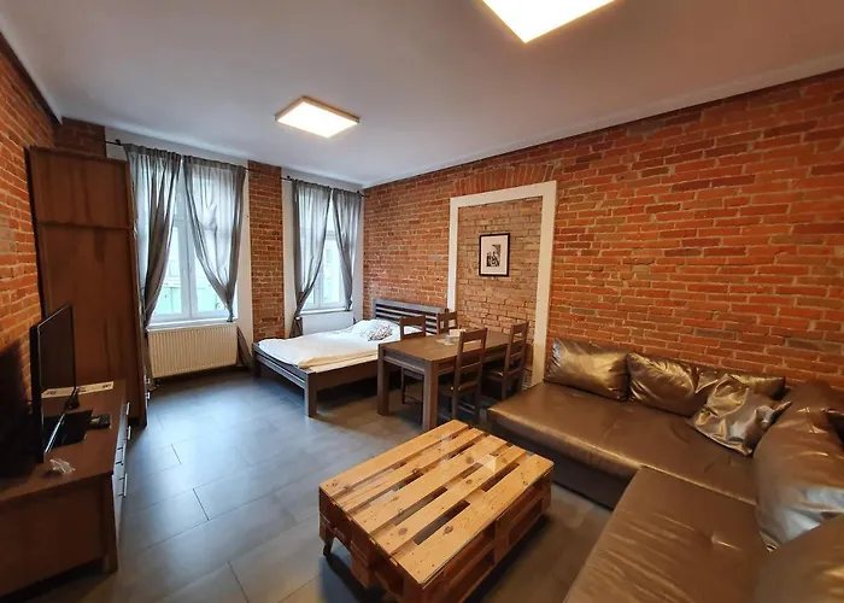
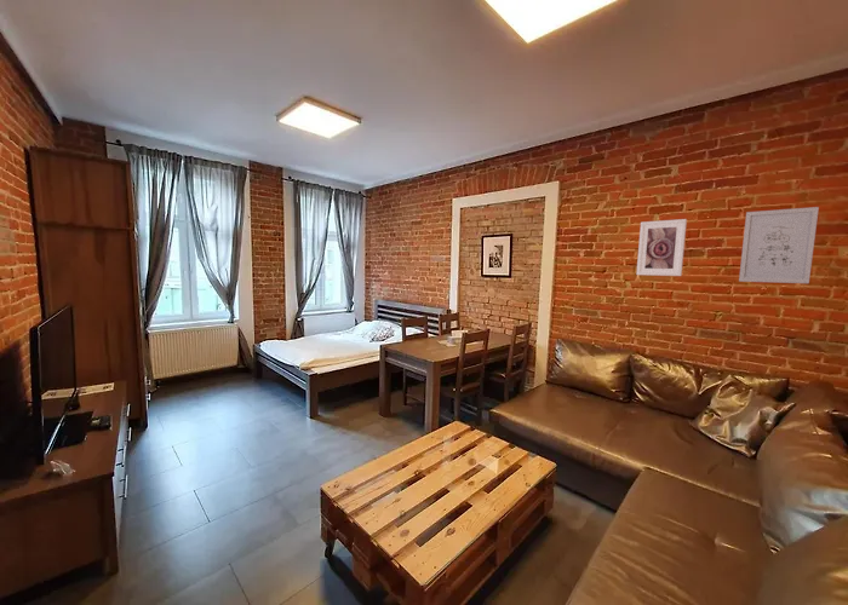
+ wall art [738,206,820,284]
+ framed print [635,218,688,277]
